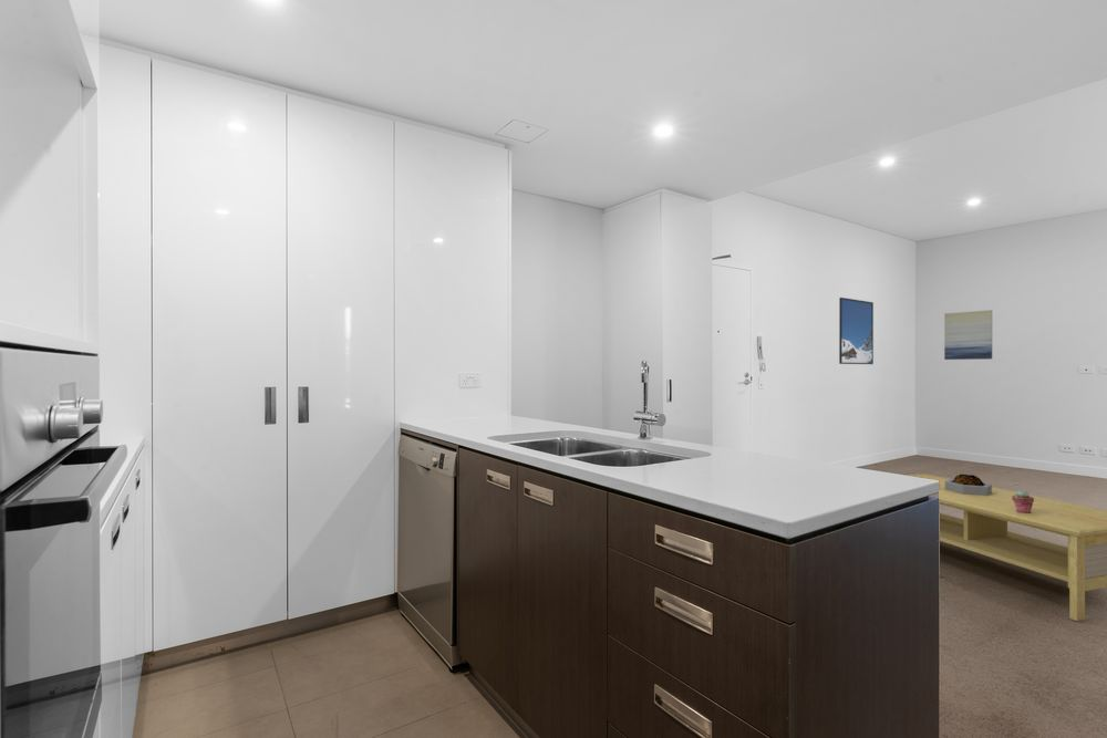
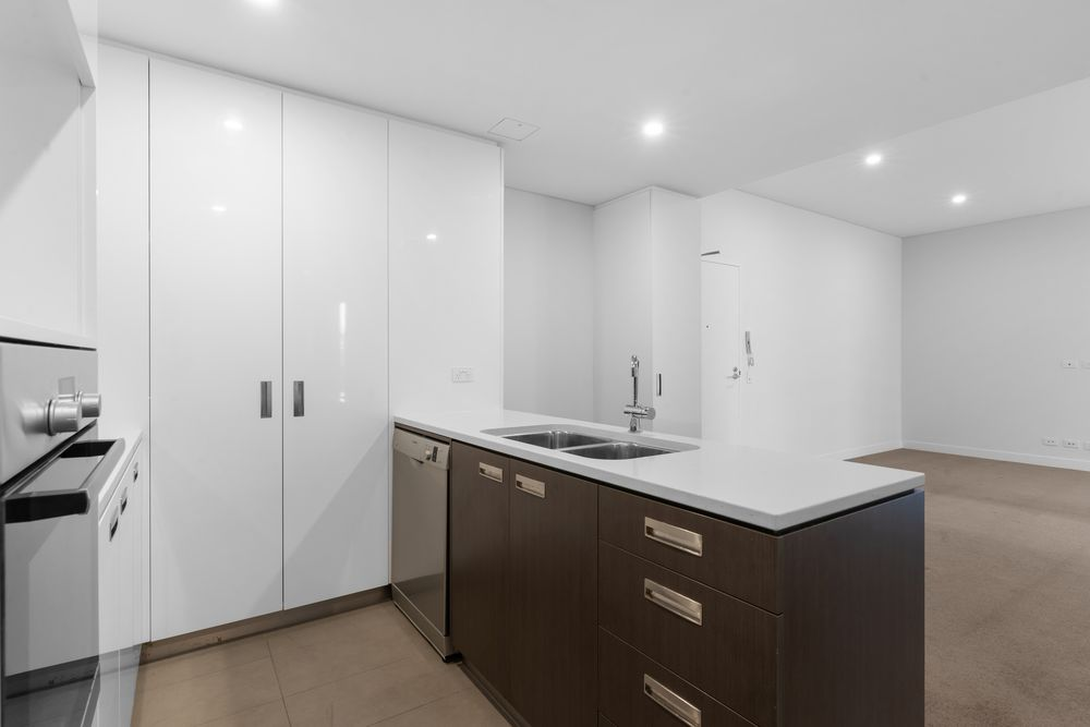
- wall art [943,309,993,361]
- potted succulent [1012,489,1034,513]
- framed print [838,297,875,365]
- coffee table [907,472,1107,622]
- decorative bowl [945,474,993,496]
